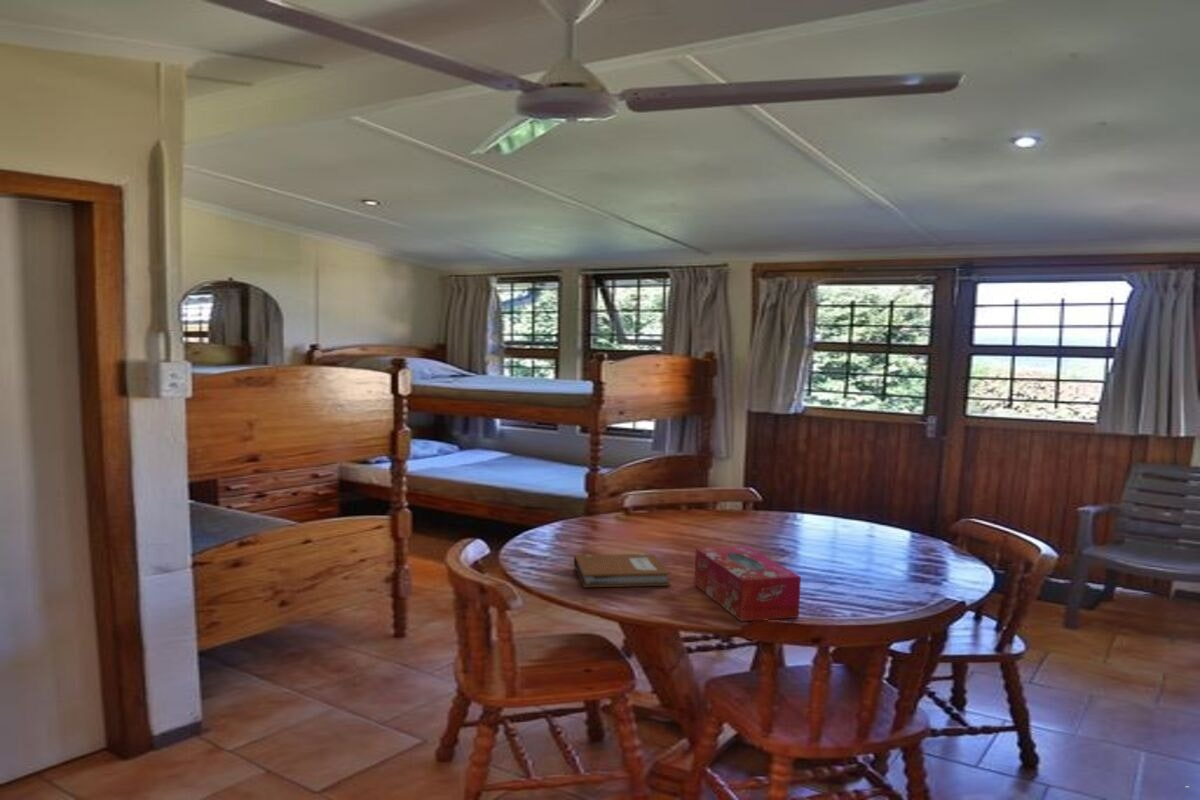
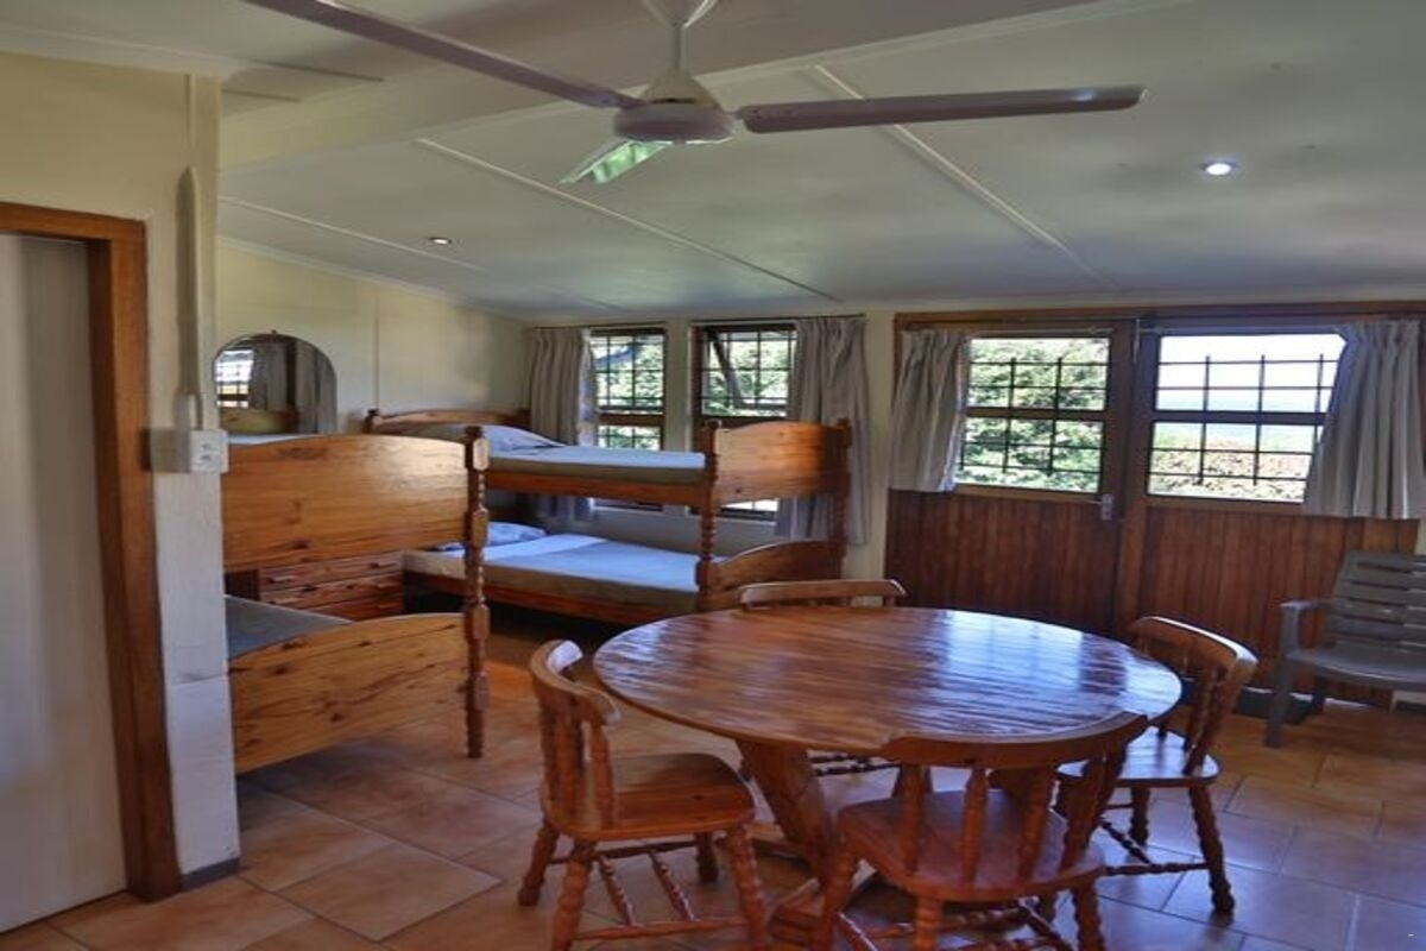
- tissue box [693,545,802,622]
- notebook [573,553,672,588]
